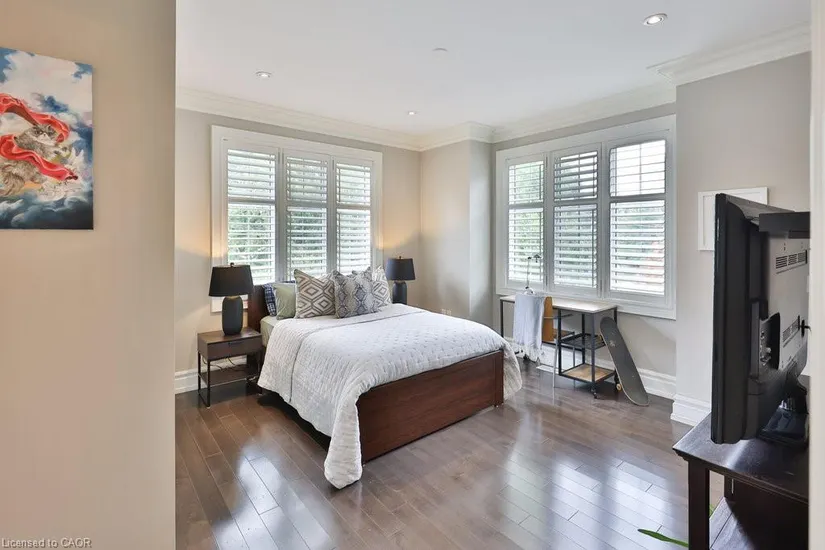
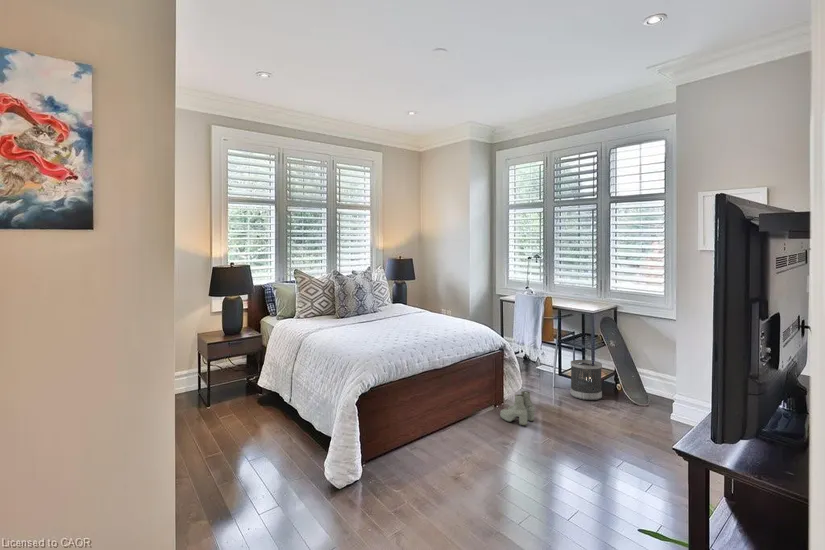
+ boots [499,390,536,426]
+ wastebasket [569,359,603,401]
